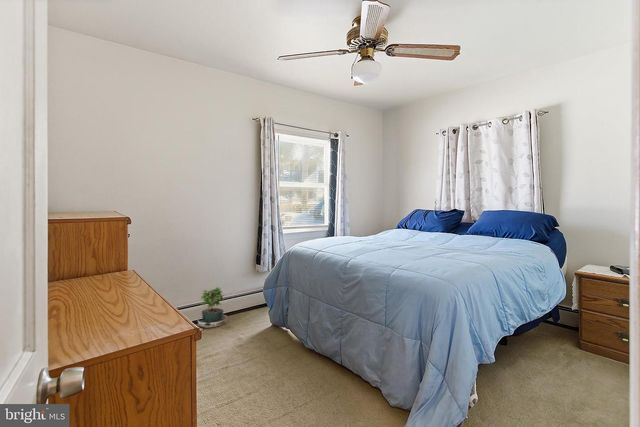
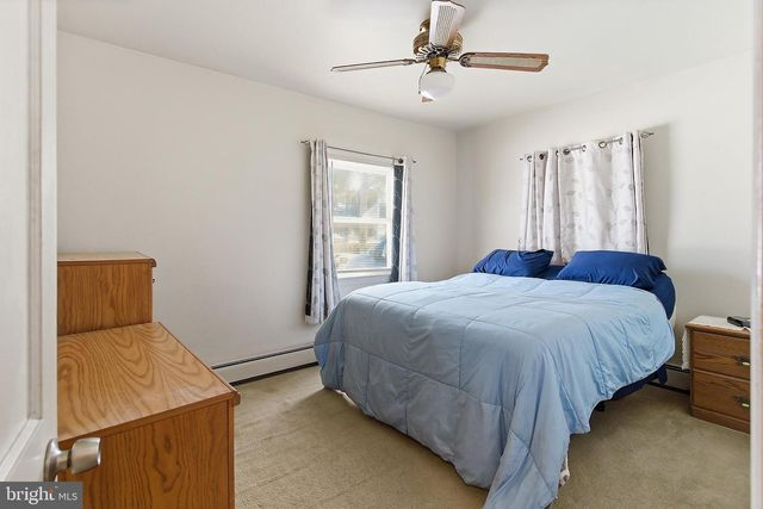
- potted plant [197,285,228,329]
